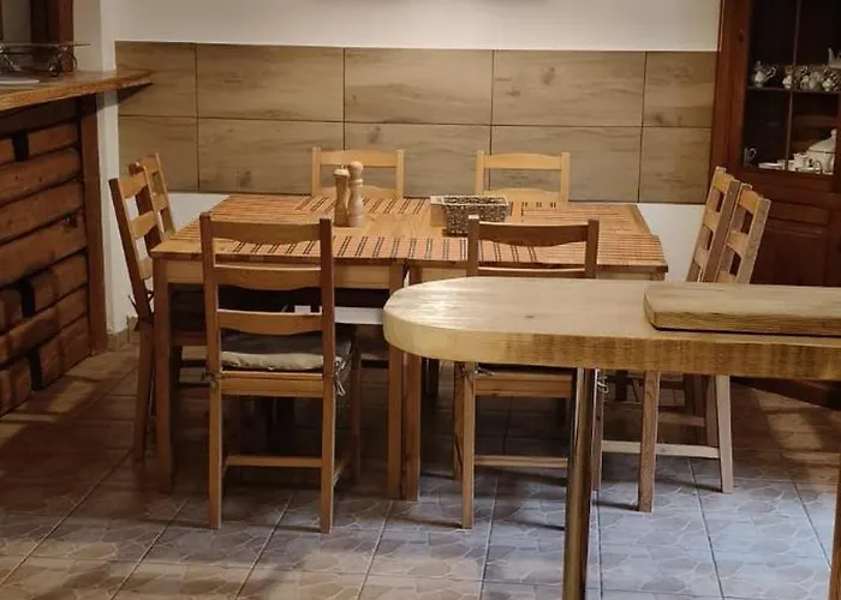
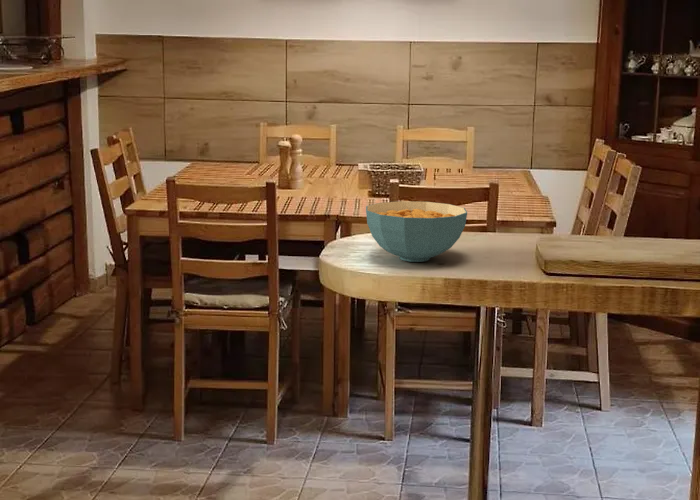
+ cereal bowl [365,200,468,263]
